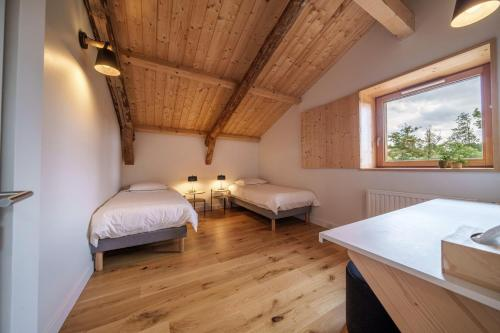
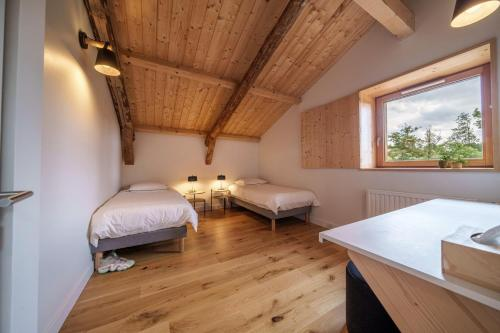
+ sneaker [97,248,135,274]
